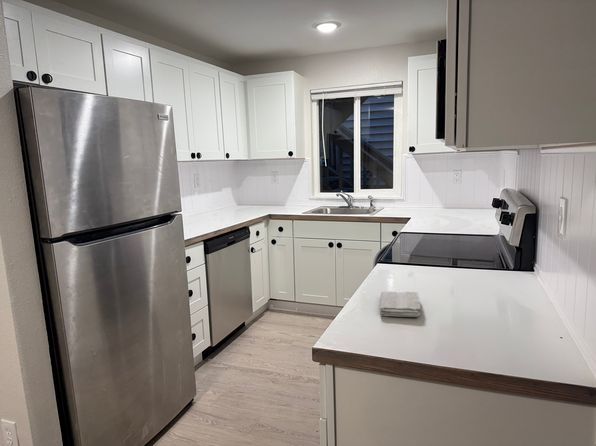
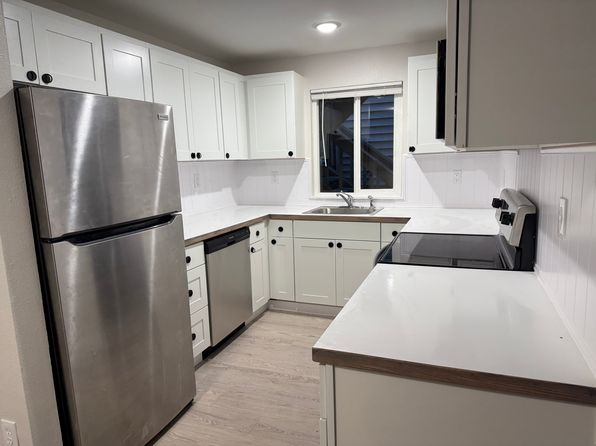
- washcloth [378,291,421,318]
